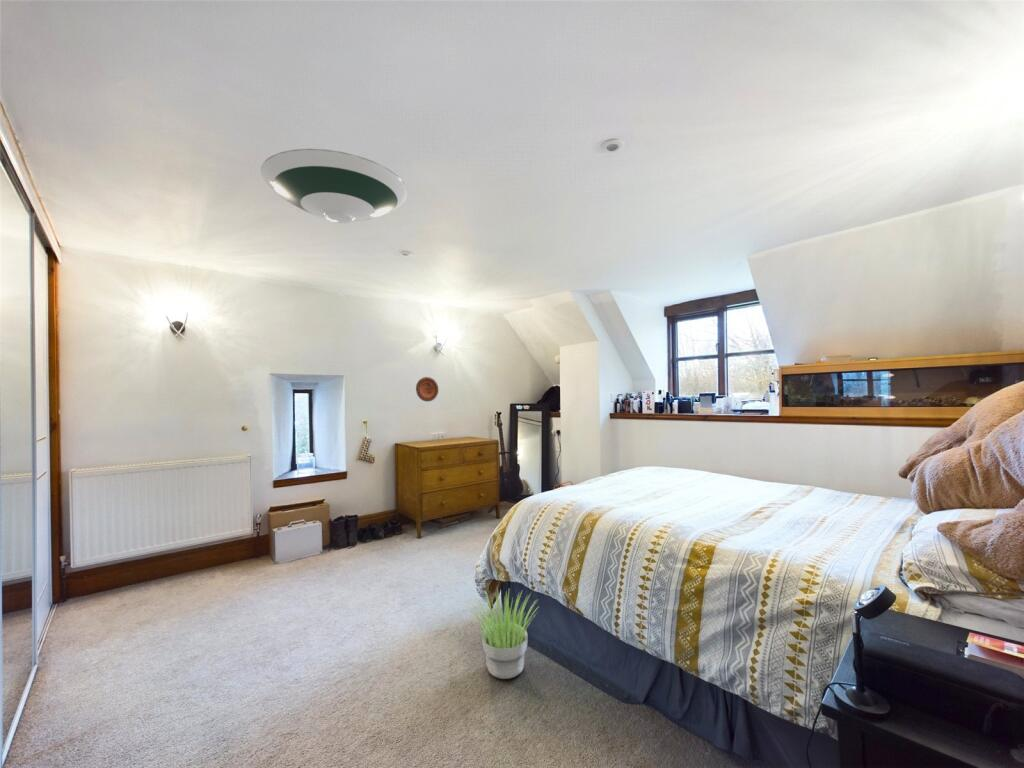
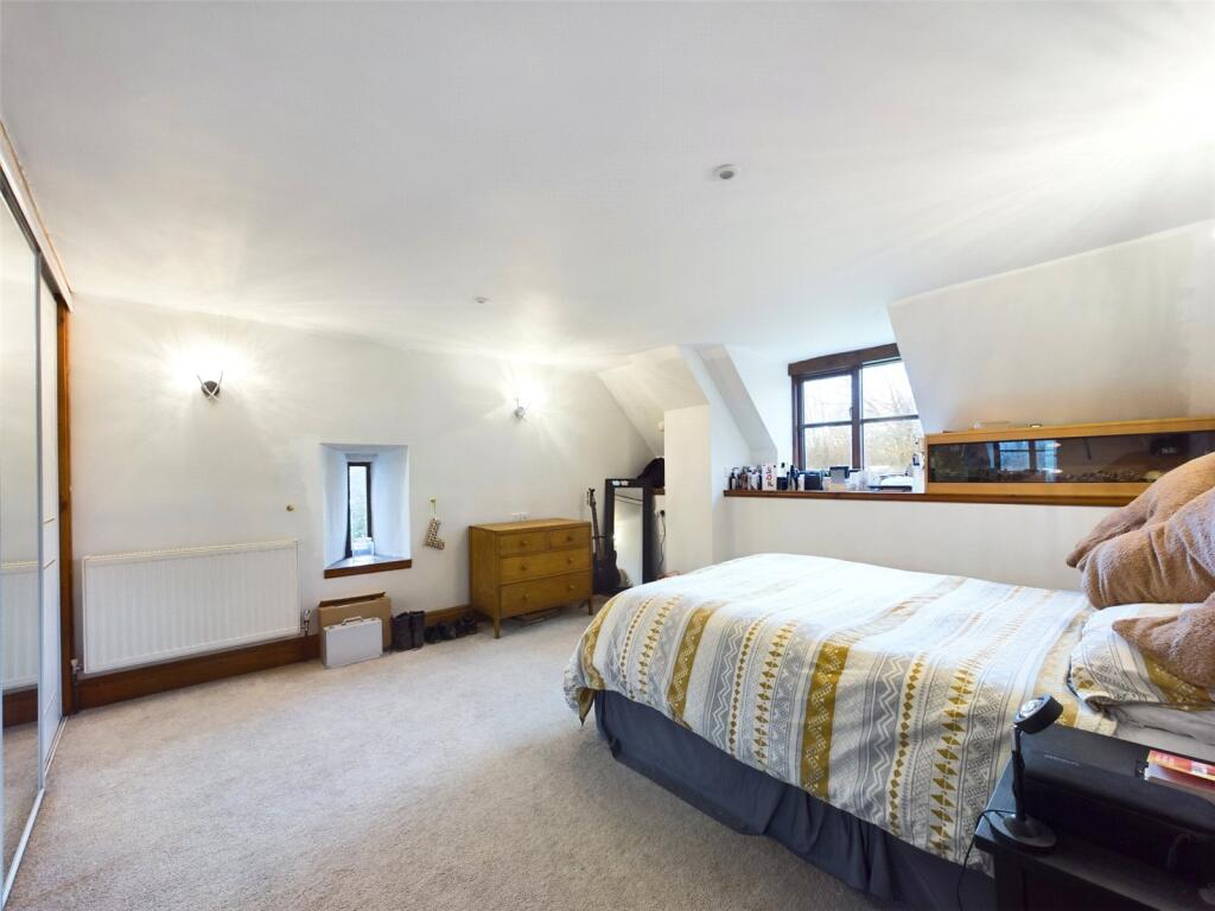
- potted plant [464,587,539,680]
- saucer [260,148,408,224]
- decorative plate [415,376,439,403]
